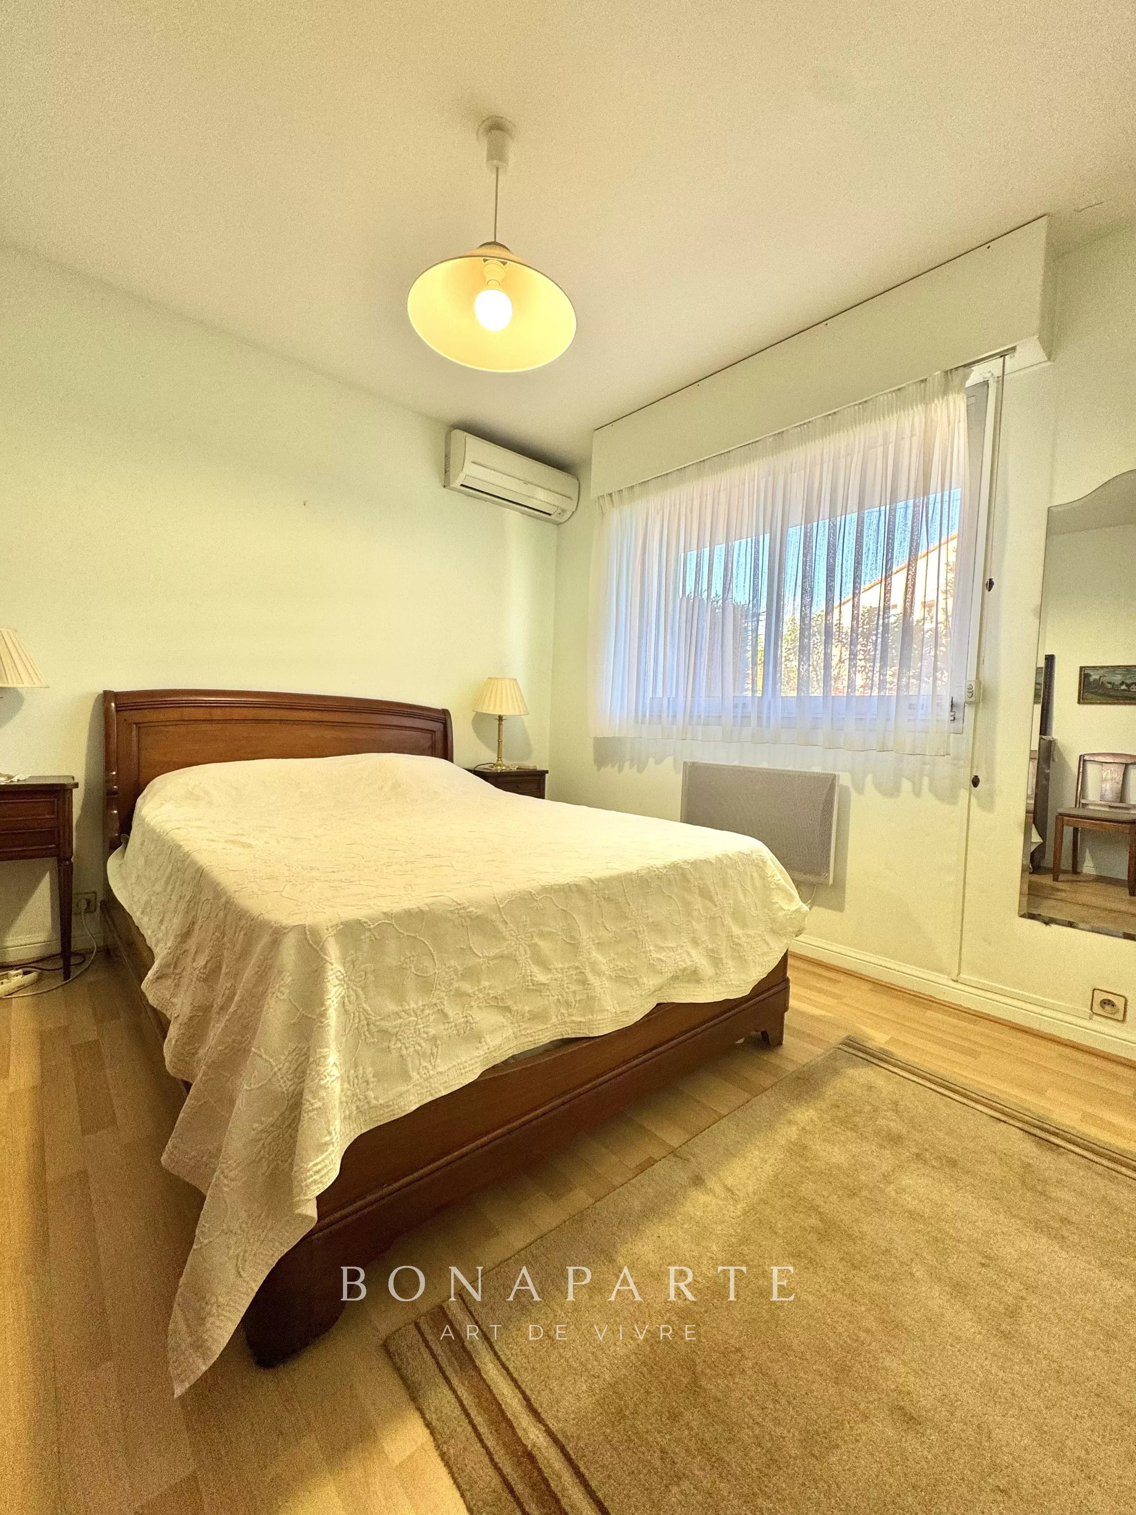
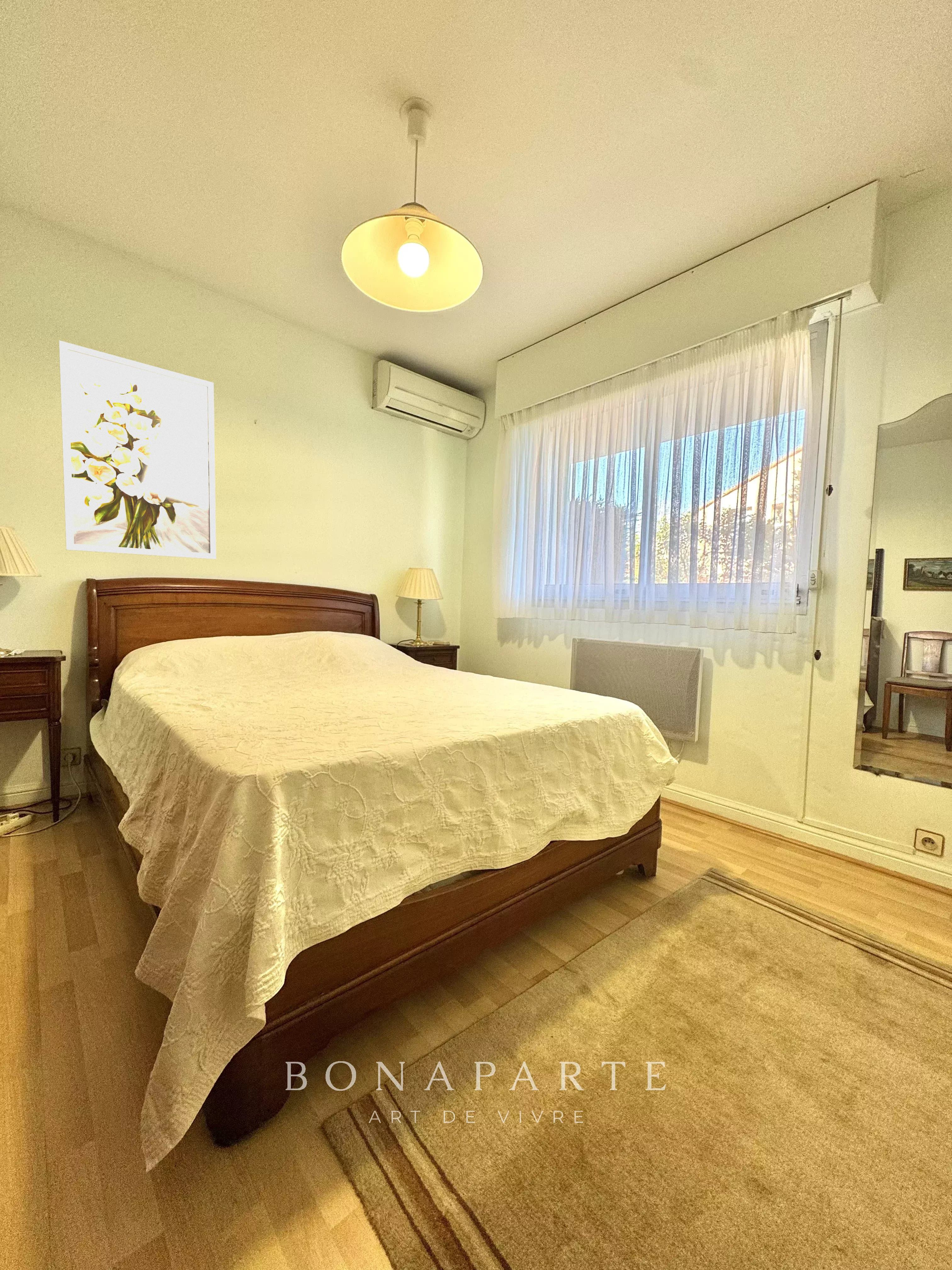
+ wall art [59,340,217,559]
